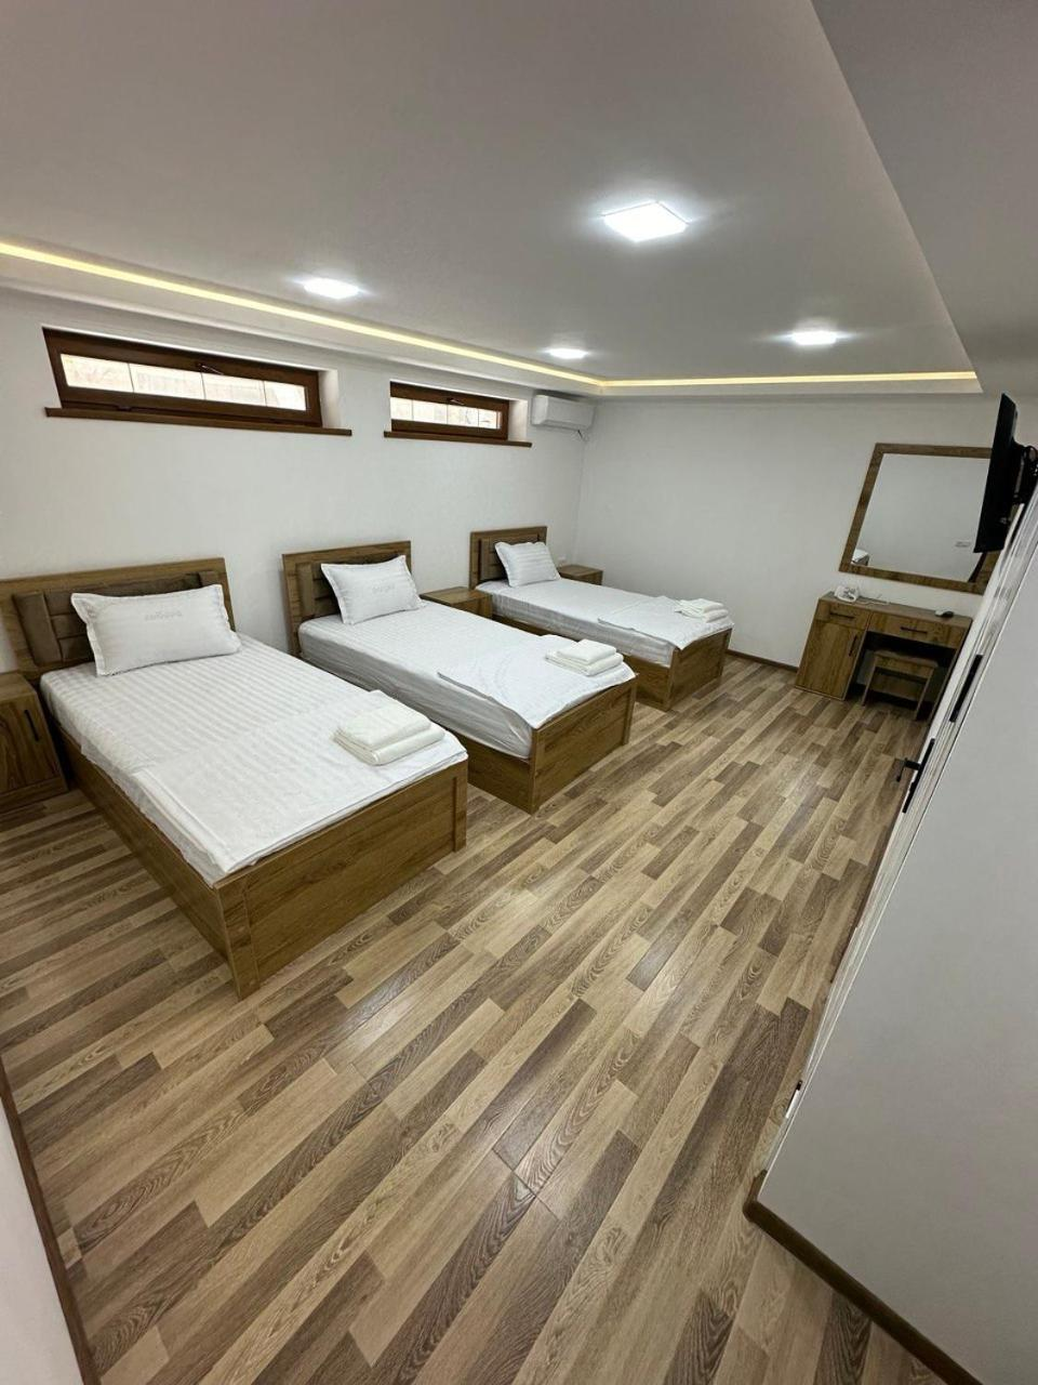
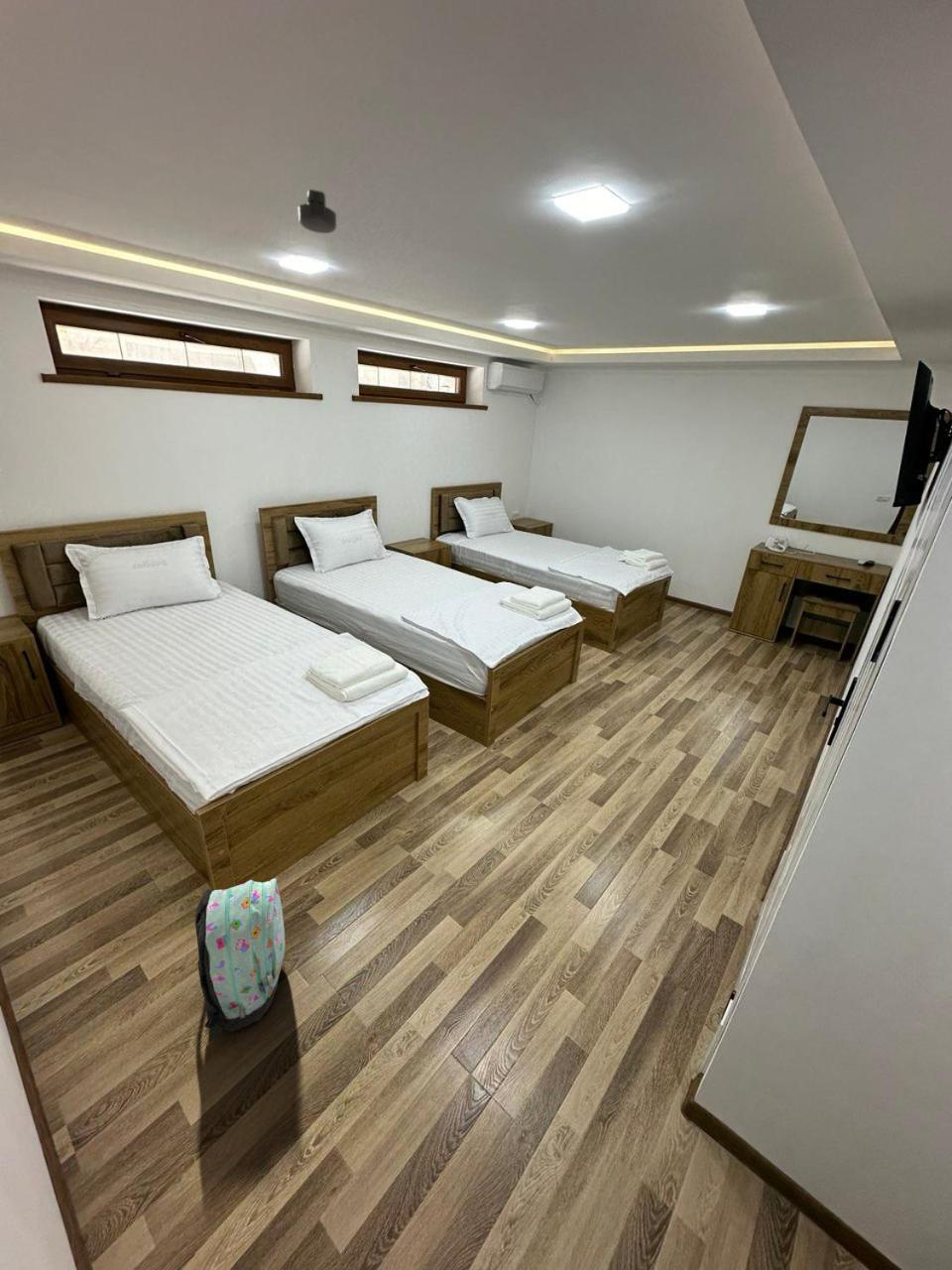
+ backpack [194,878,286,1038]
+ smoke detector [297,189,337,234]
